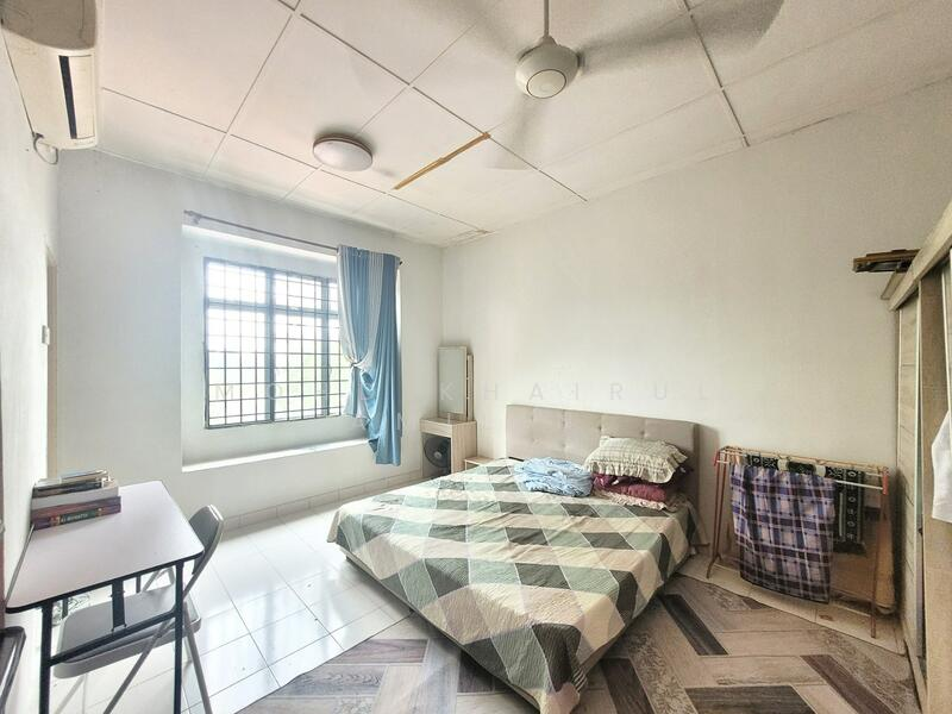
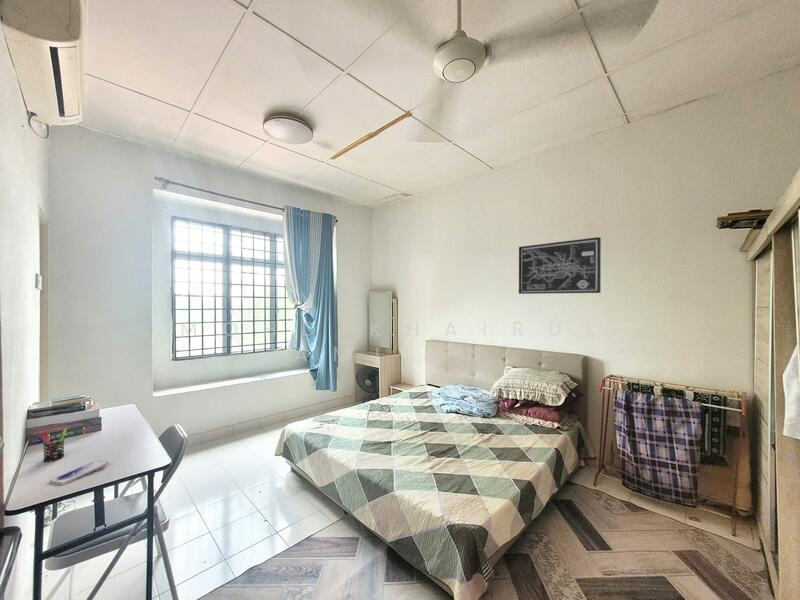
+ smartphone [49,459,109,486]
+ pen holder [36,428,68,463]
+ wall art [518,236,602,295]
